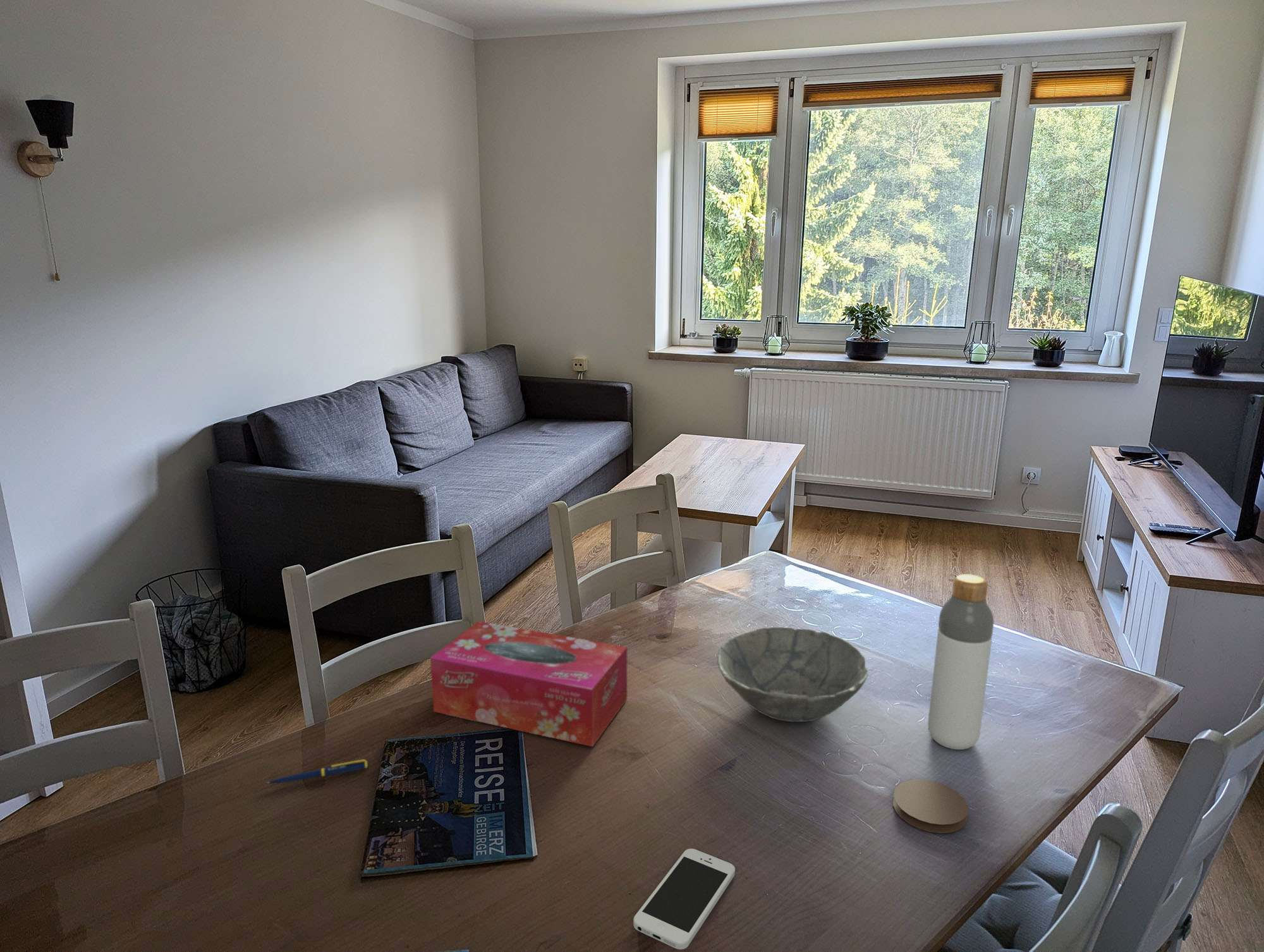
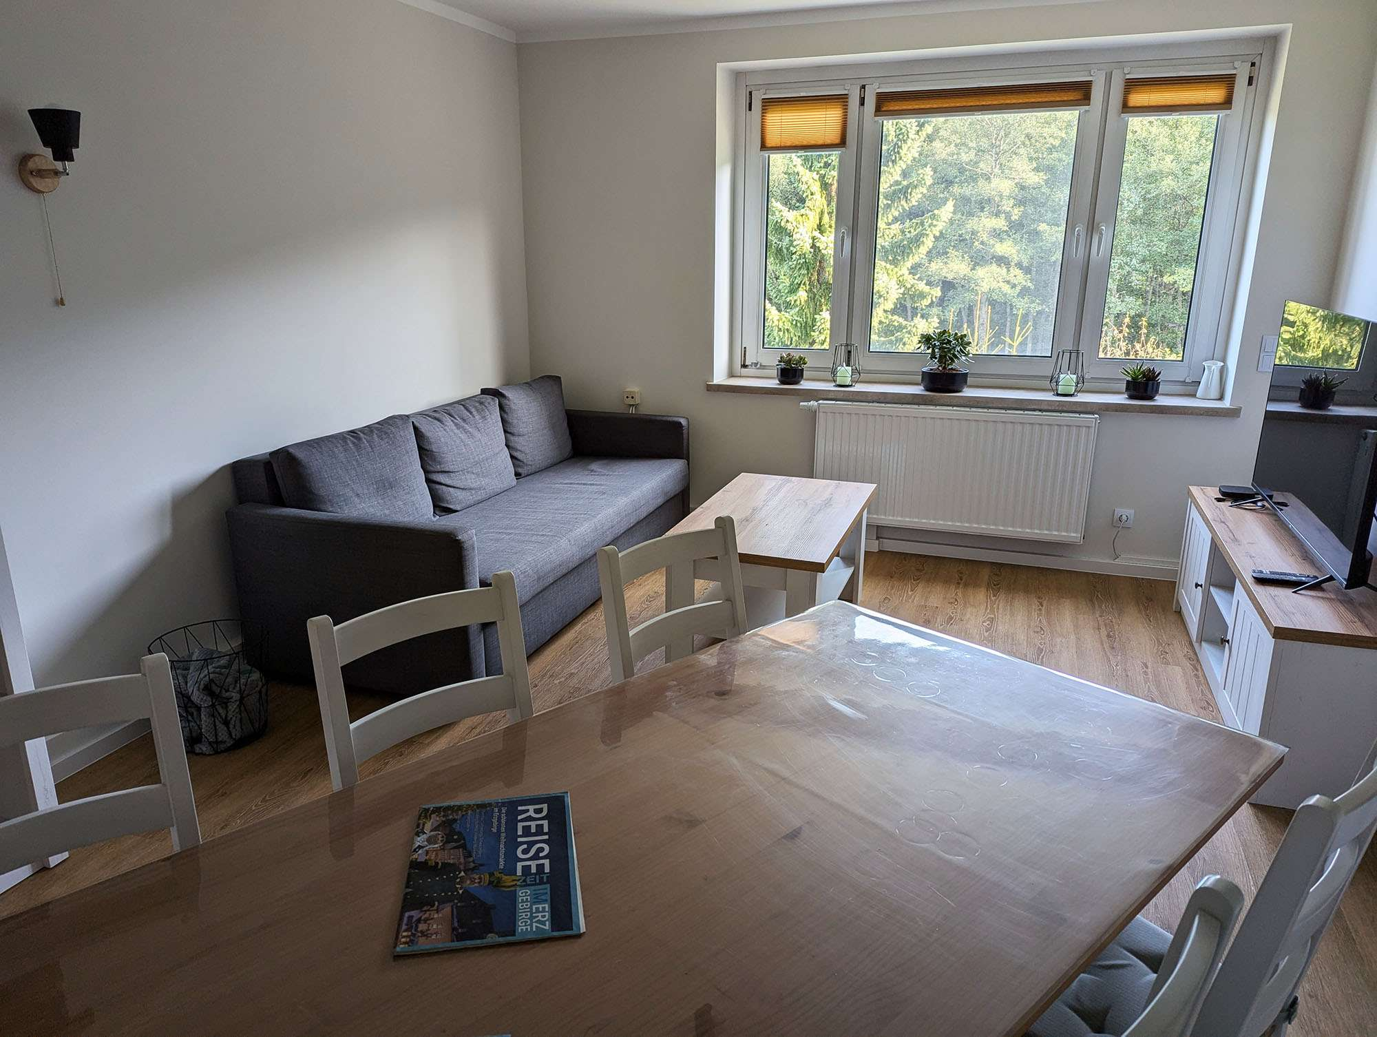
- bowl [717,626,870,723]
- coaster [892,779,969,834]
- bottle [927,573,995,750]
- pen [266,759,368,784]
- tissue box [430,621,628,747]
- smartphone [633,848,736,950]
